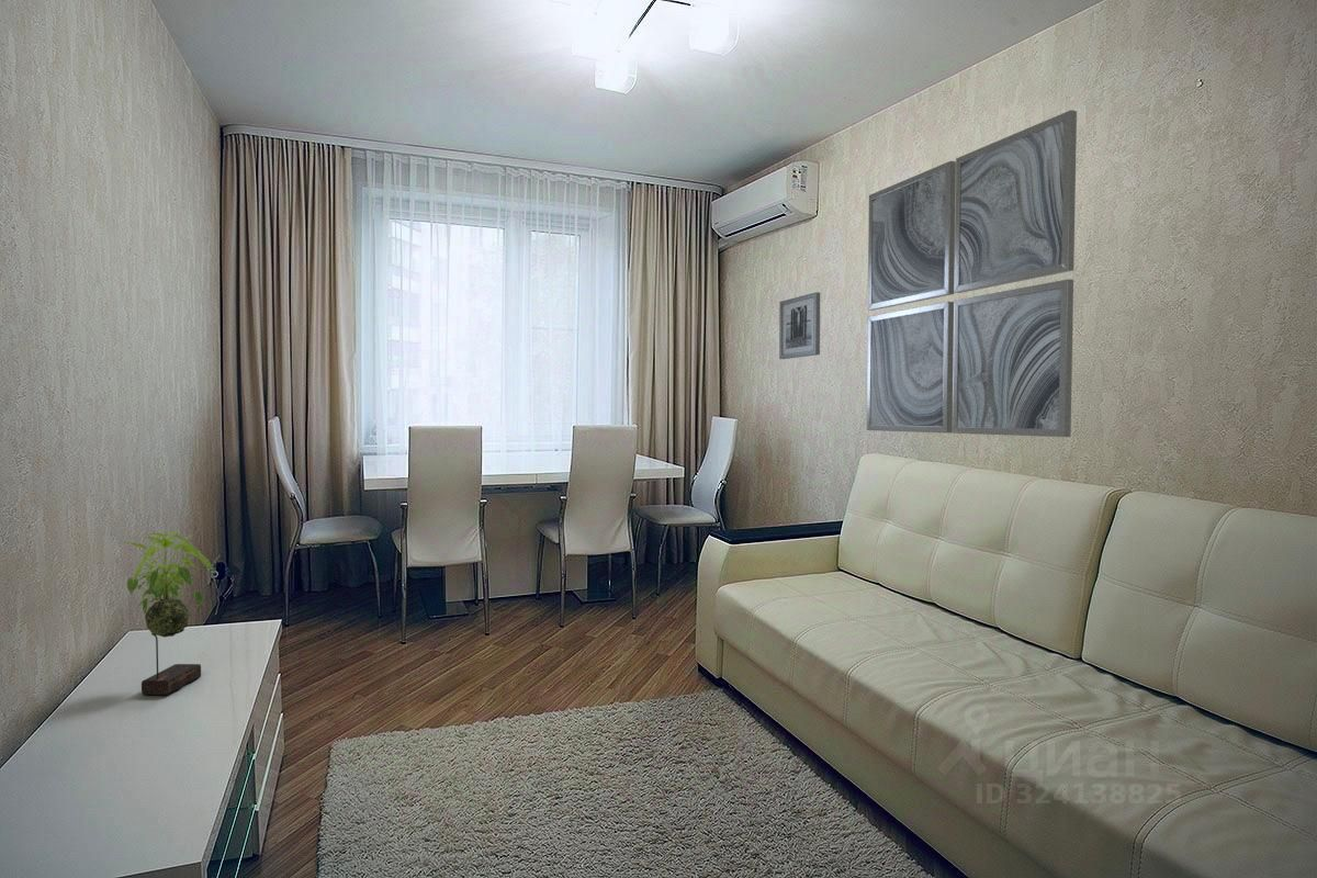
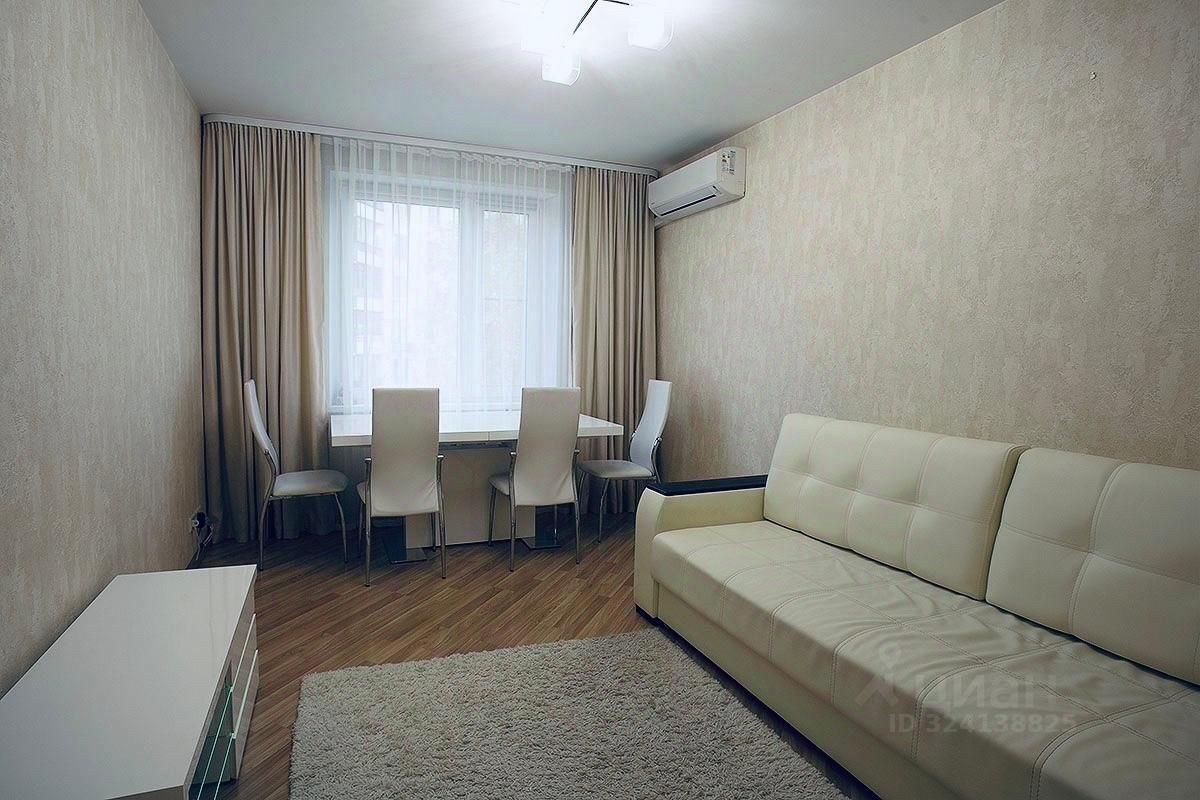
- plant [117,529,215,696]
- wall art [866,109,1078,438]
- wall art [778,291,821,360]
